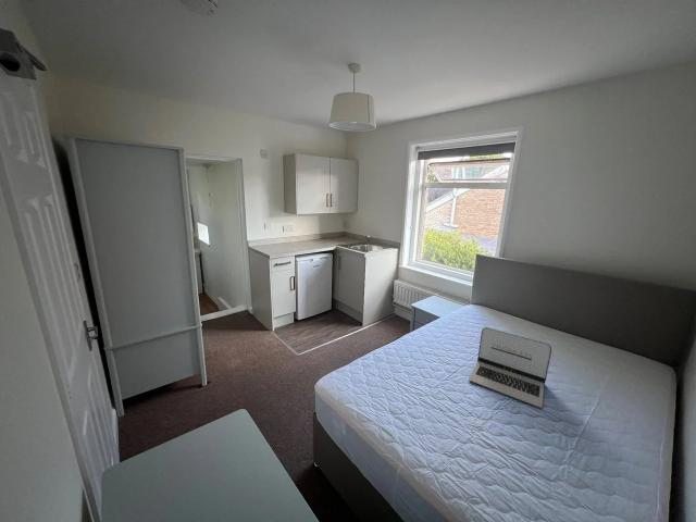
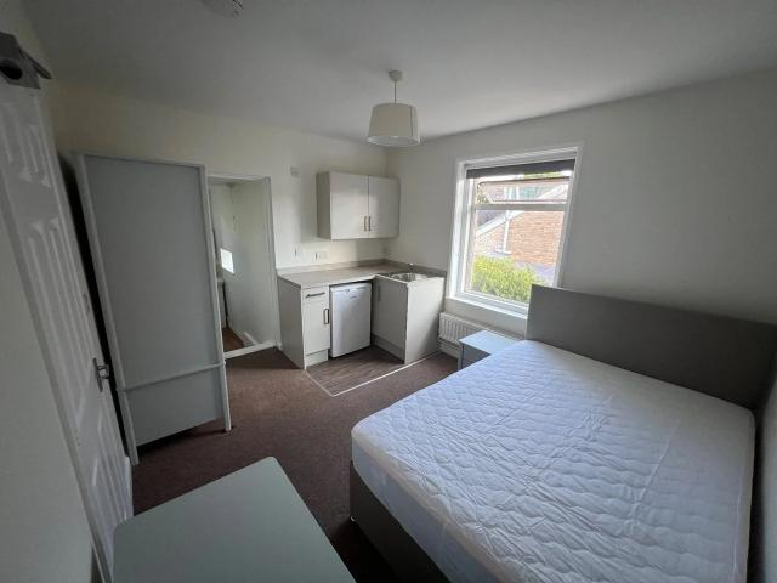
- laptop [468,326,552,409]
